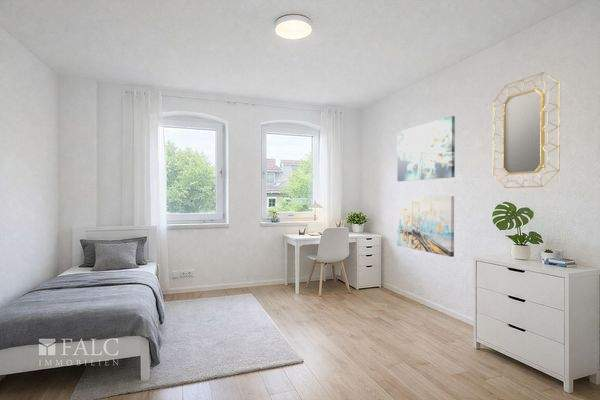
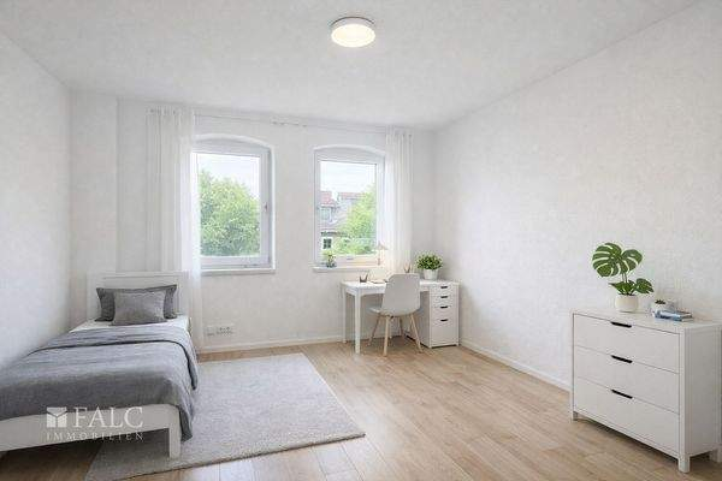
- wall art [396,115,456,182]
- wall art [396,195,455,258]
- home mirror [492,71,561,189]
